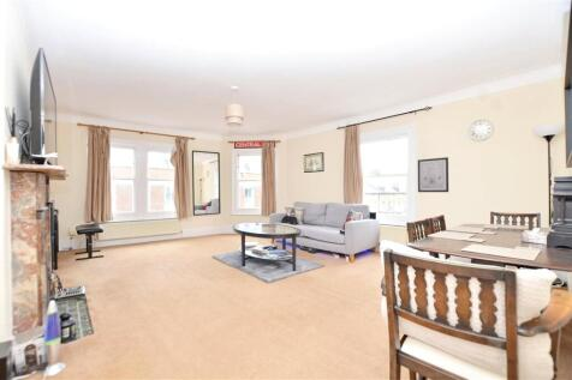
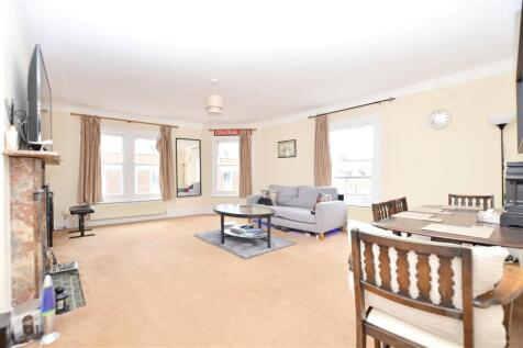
- wall art [417,156,449,193]
